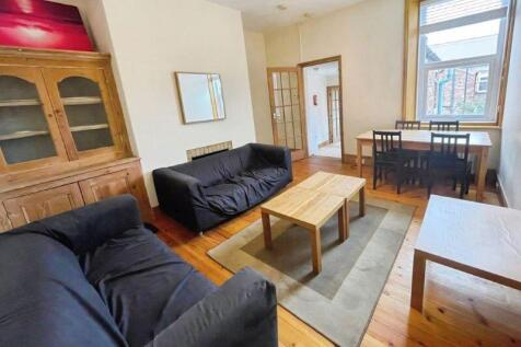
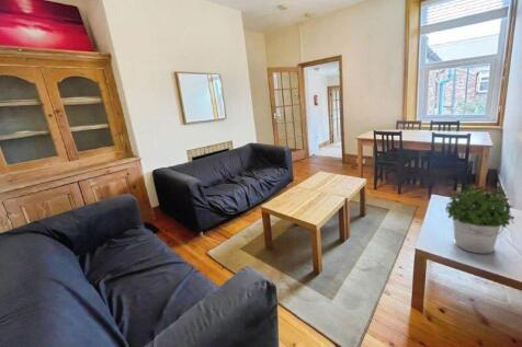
+ potted plant [444,183,515,255]
